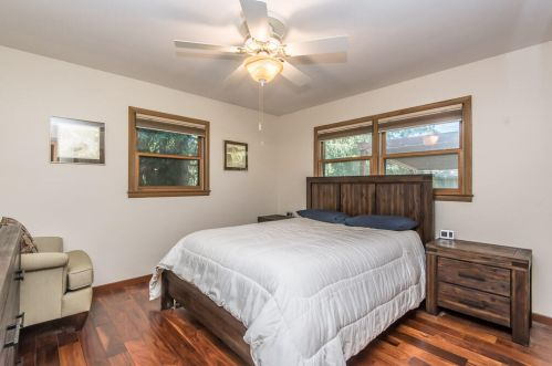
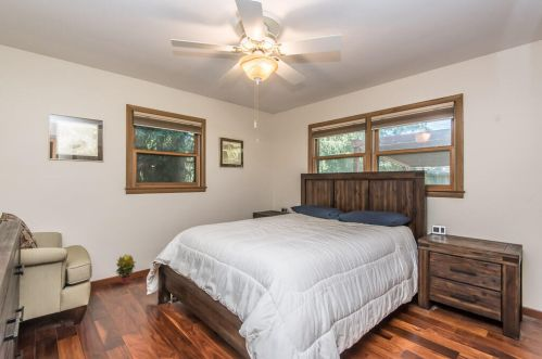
+ potted plant [115,253,138,285]
